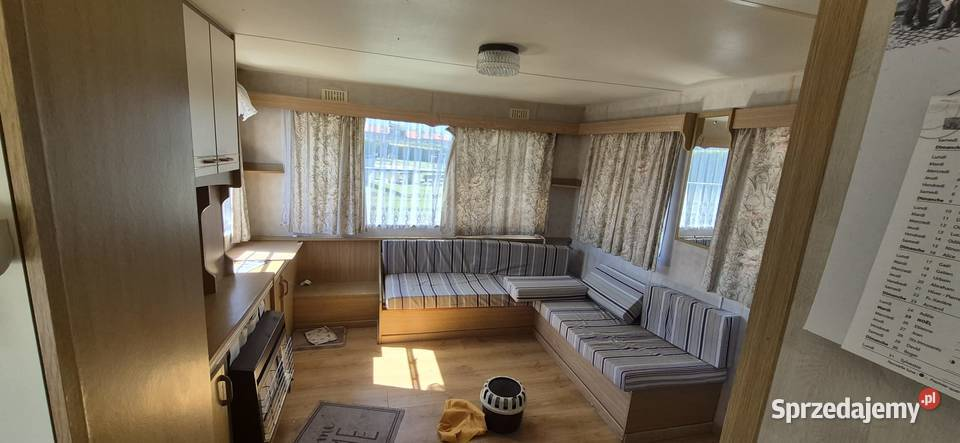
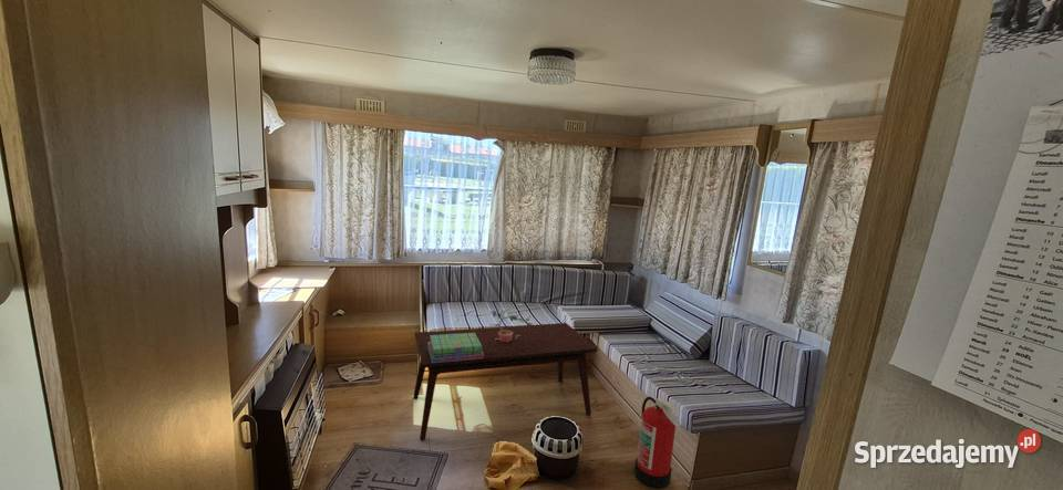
+ stack of books [427,333,484,363]
+ fire extinguisher [633,396,682,489]
+ potted plant [488,309,534,342]
+ coffee table [412,322,598,441]
